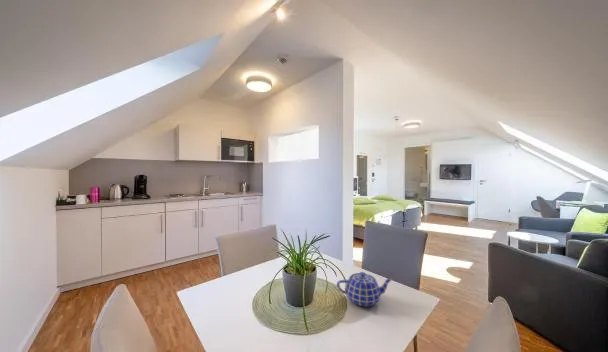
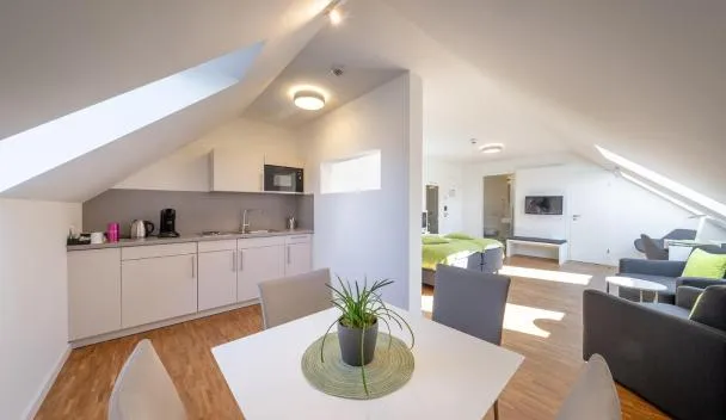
- teapot [336,271,393,308]
